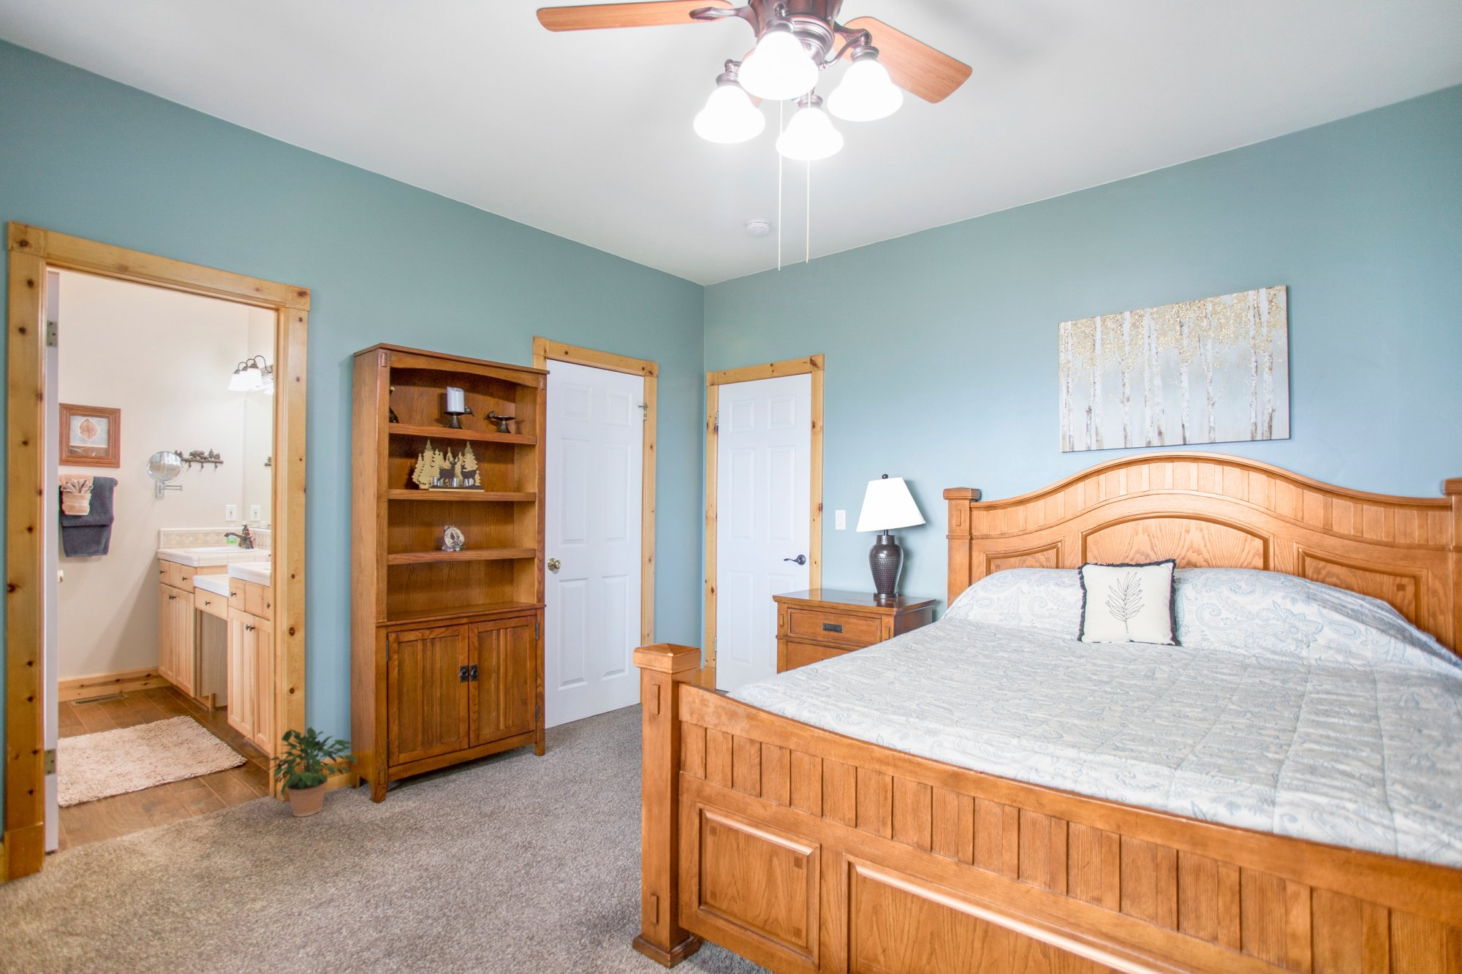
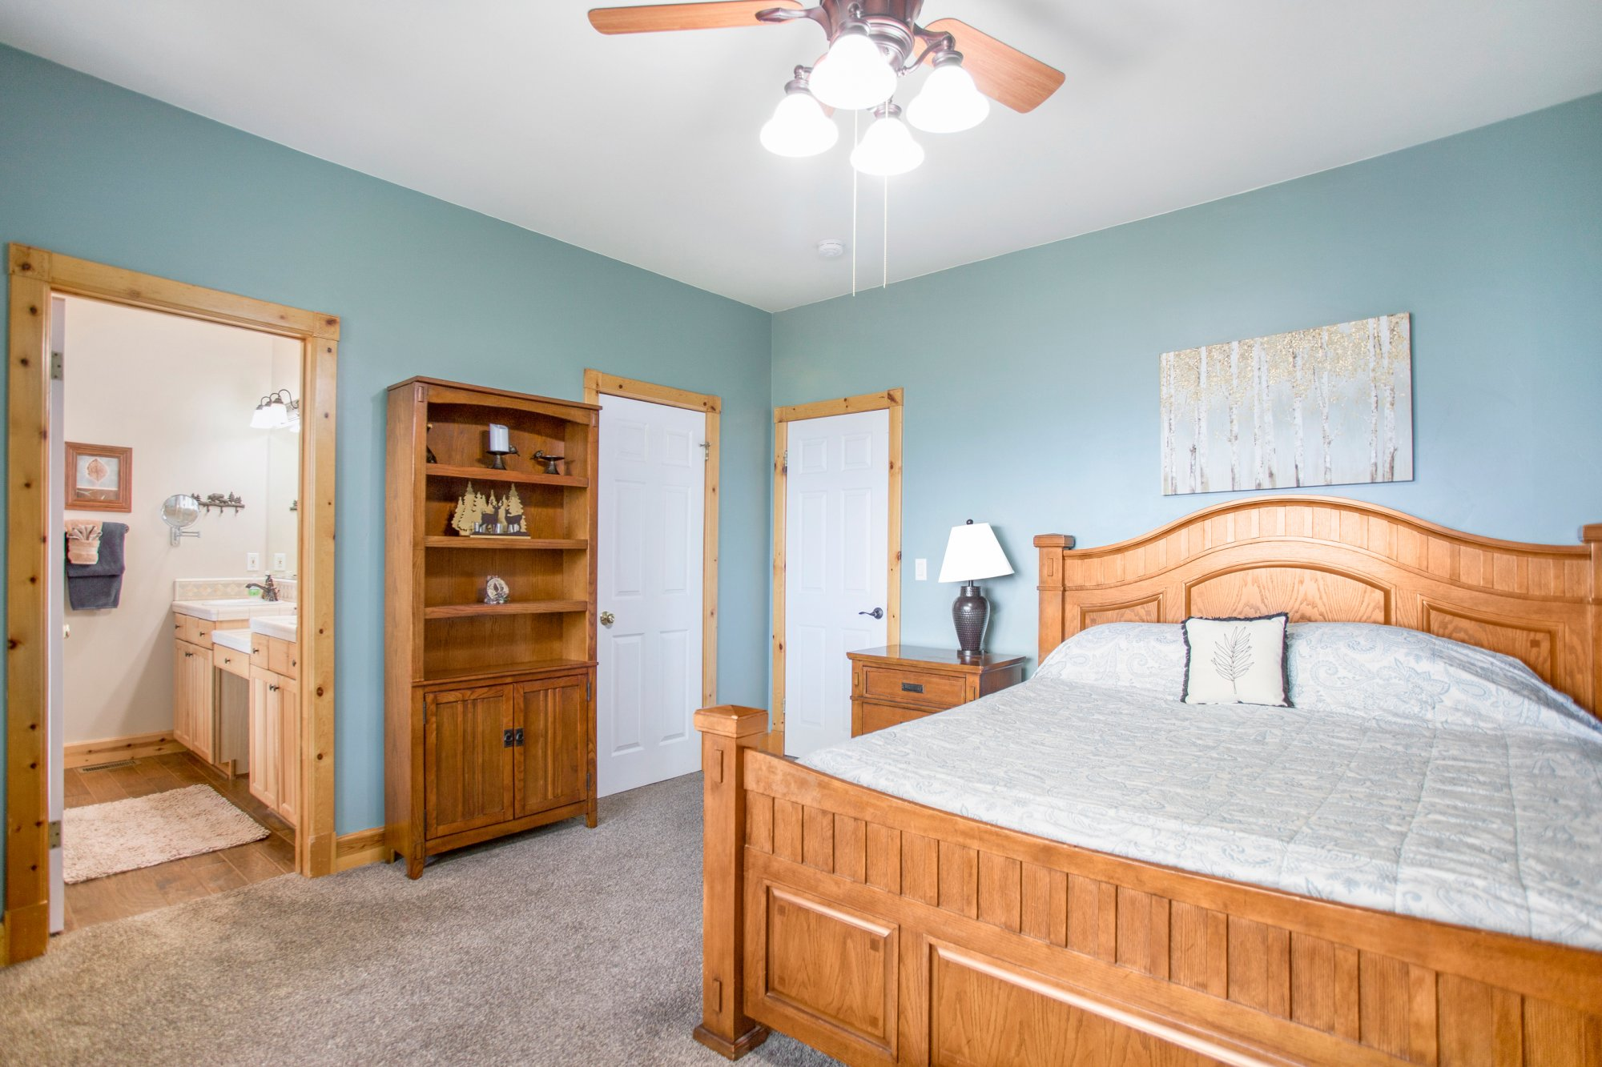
- potted plant [264,725,359,817]
